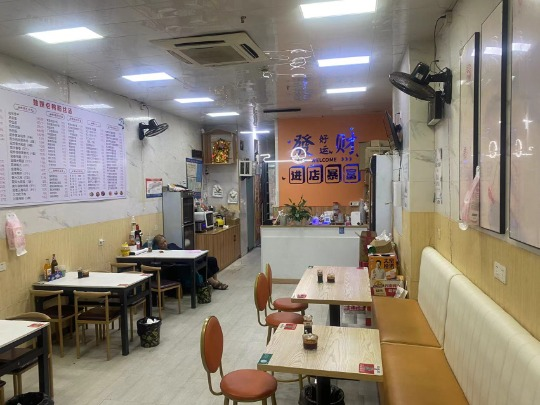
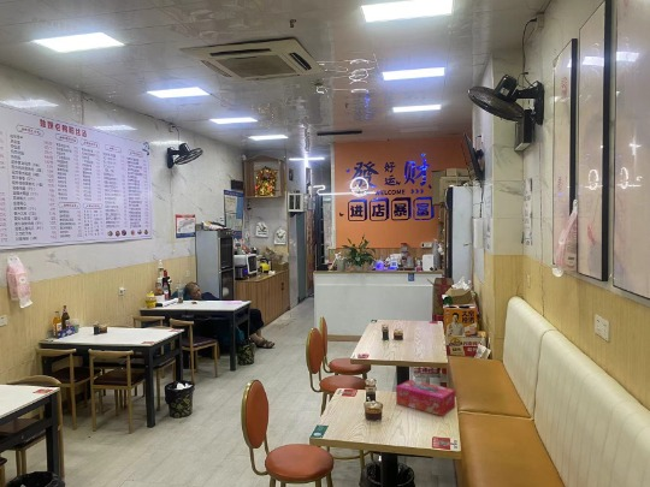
+ tissue box [395,379,456,417]
